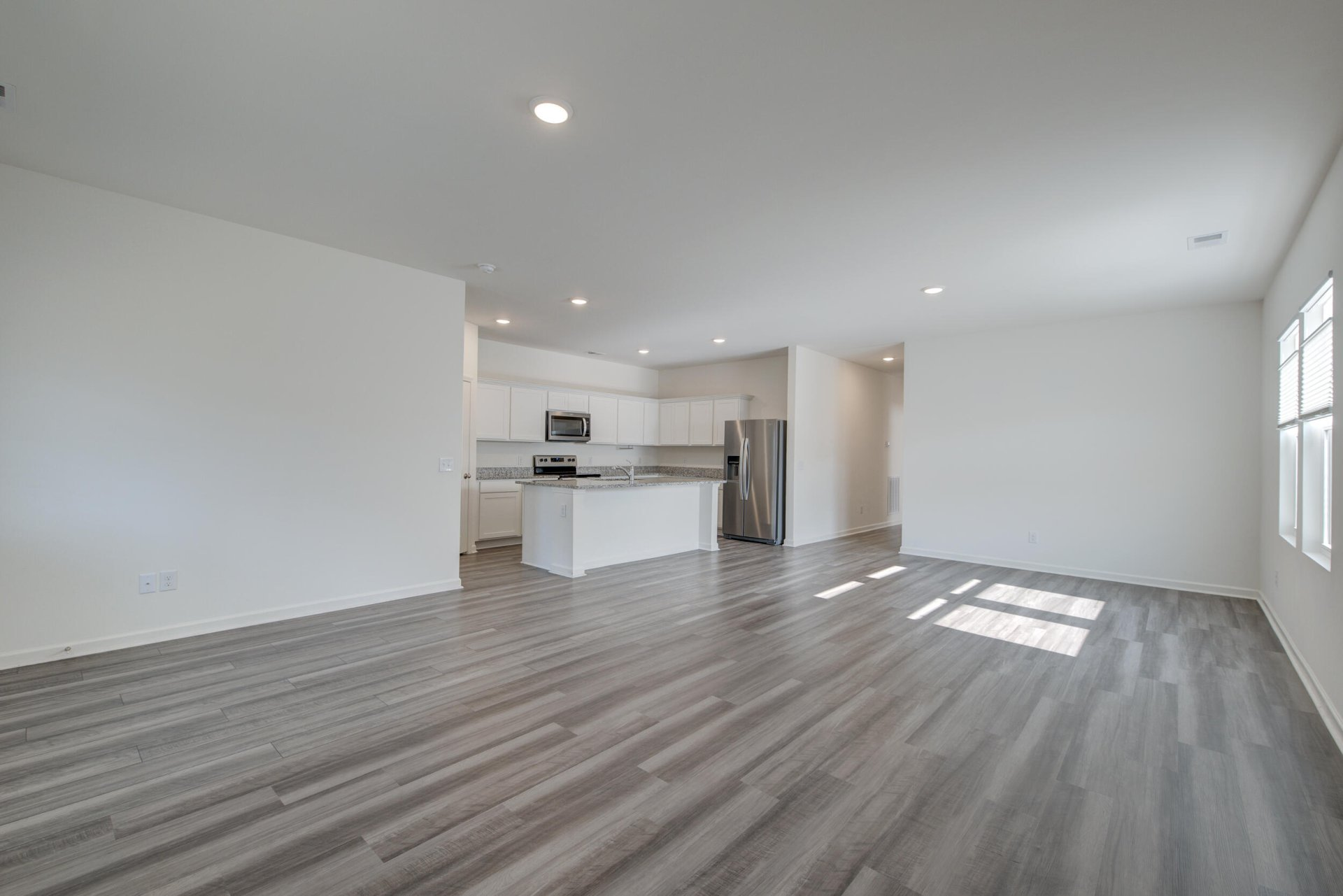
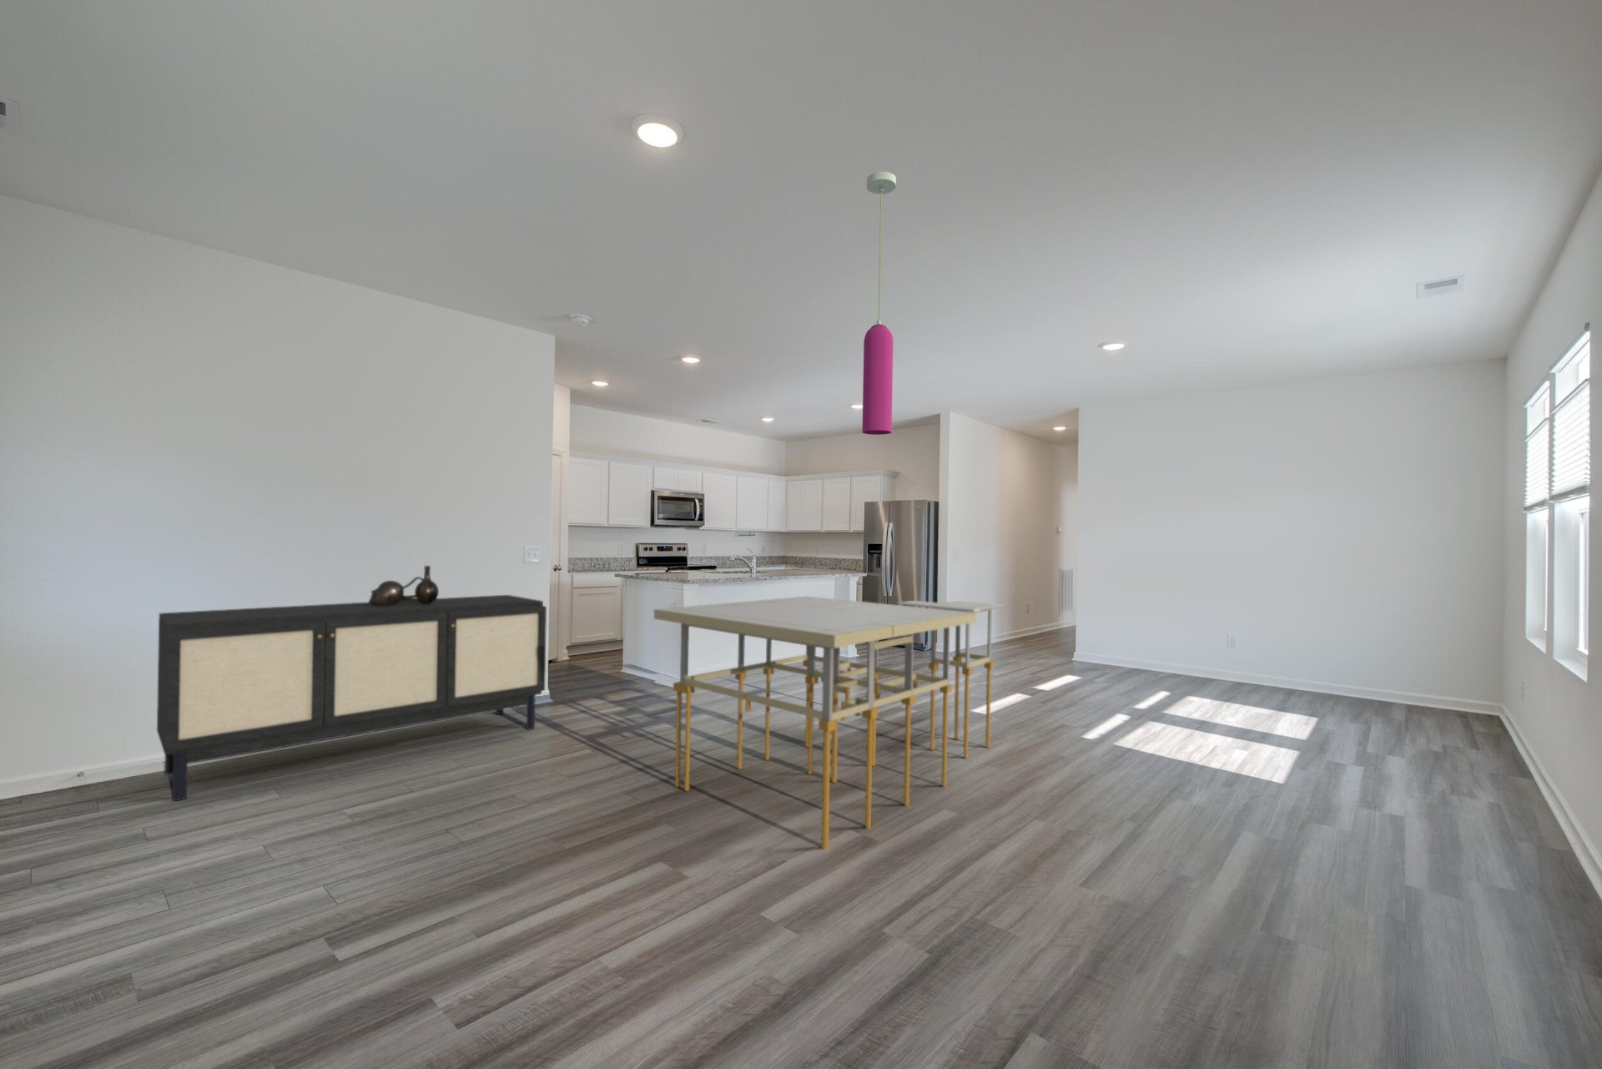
+ decorative vase [367,566,440,606]
+ sideboard [156,594,548,801]
+ pendant light [861,171,897,435]
+ dining table [654,595,1004,851]
